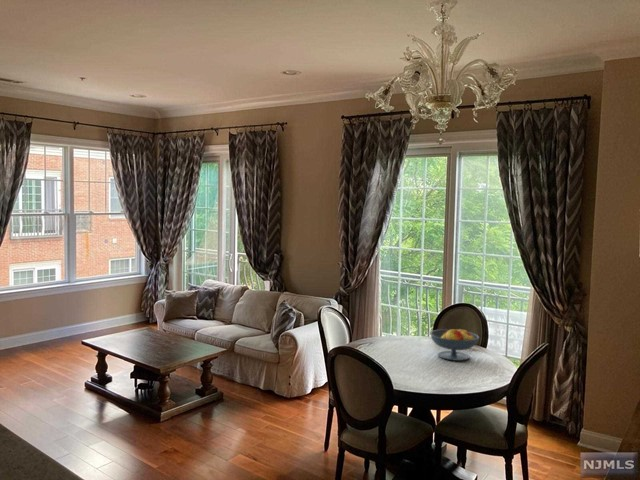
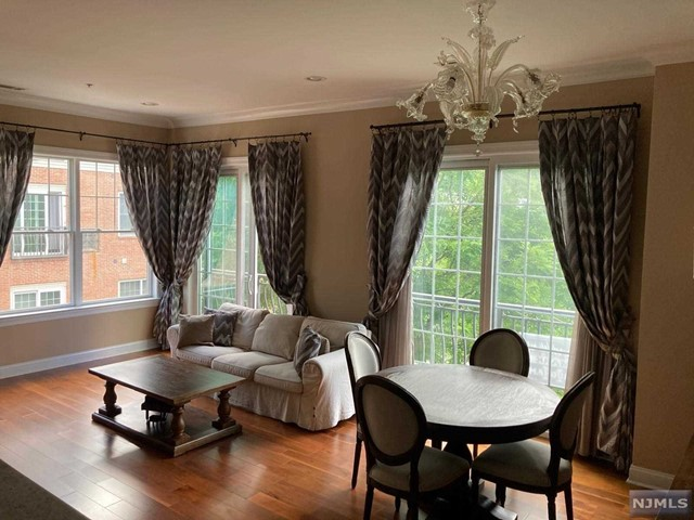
- fruit bowl [429,328,480,362]
